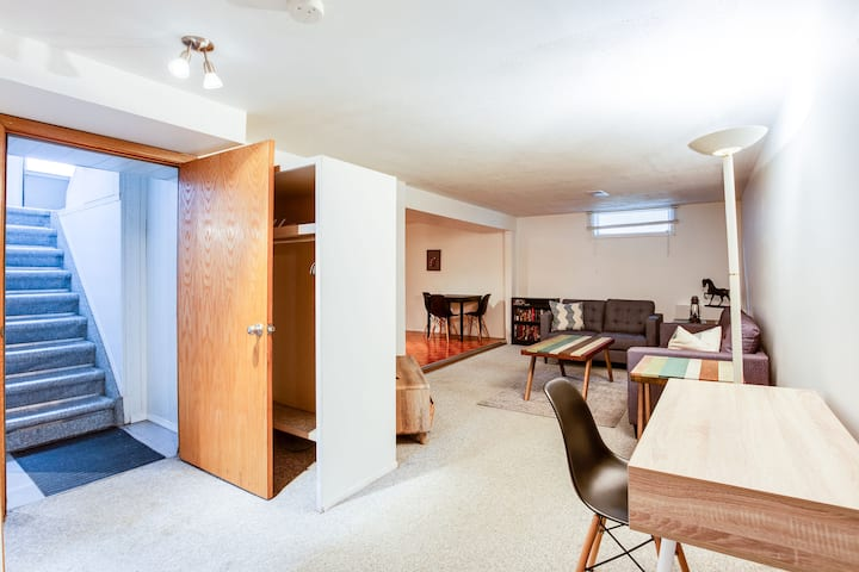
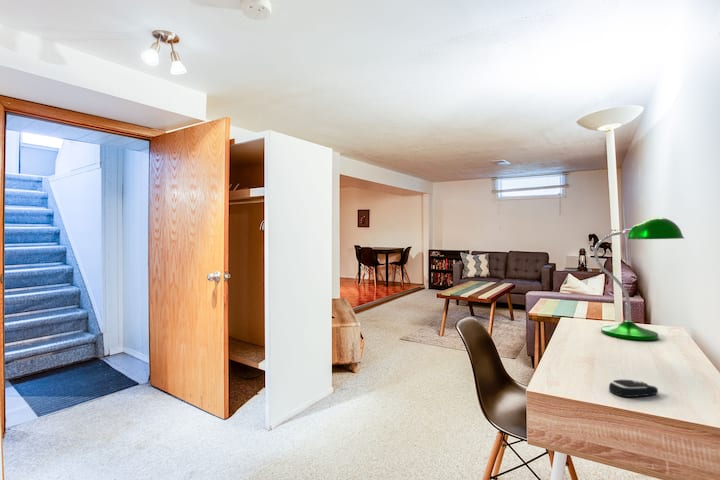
+ computer mouse [608,379,659,398]
+ desk lamp [593,217,685,341]
